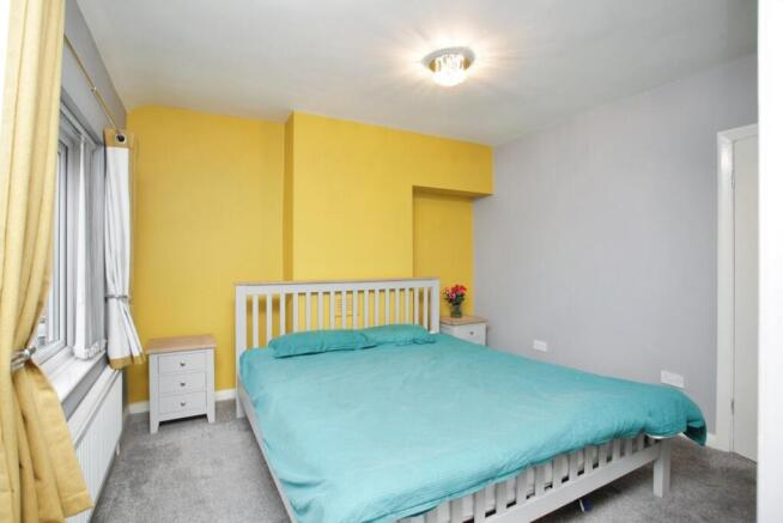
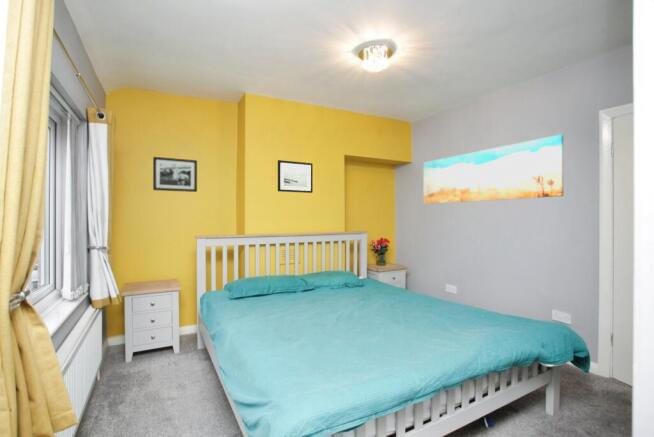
+ wall art [277,159,314,194]
+ wall art [422,134,564,205]
+ picture frame [152,156,198,193]
